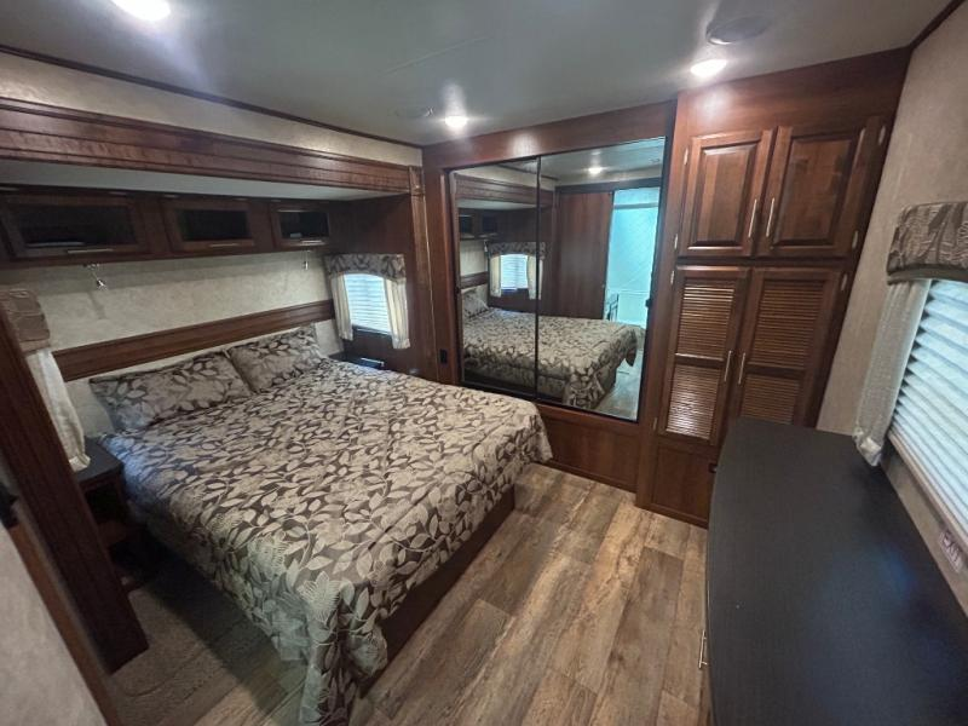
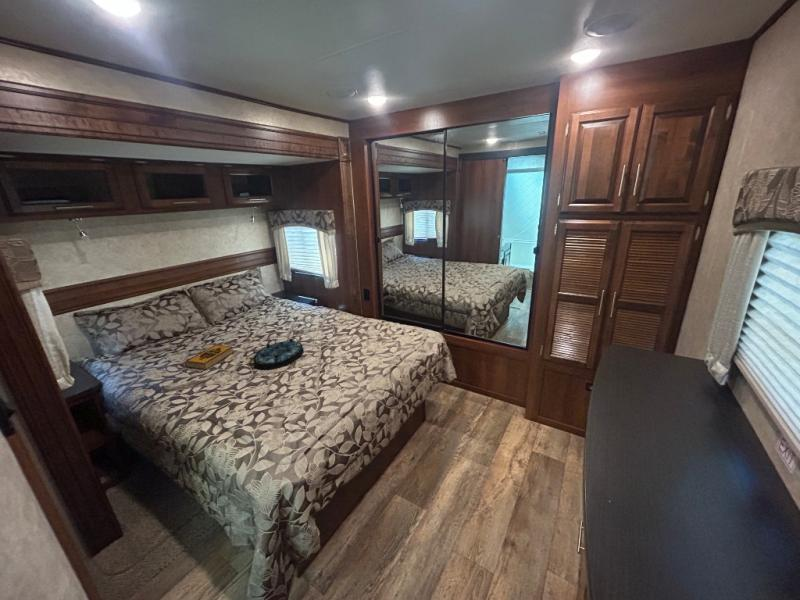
+ hardback book [183,344,235,371]
+ serving tray [252,337,305,371]
